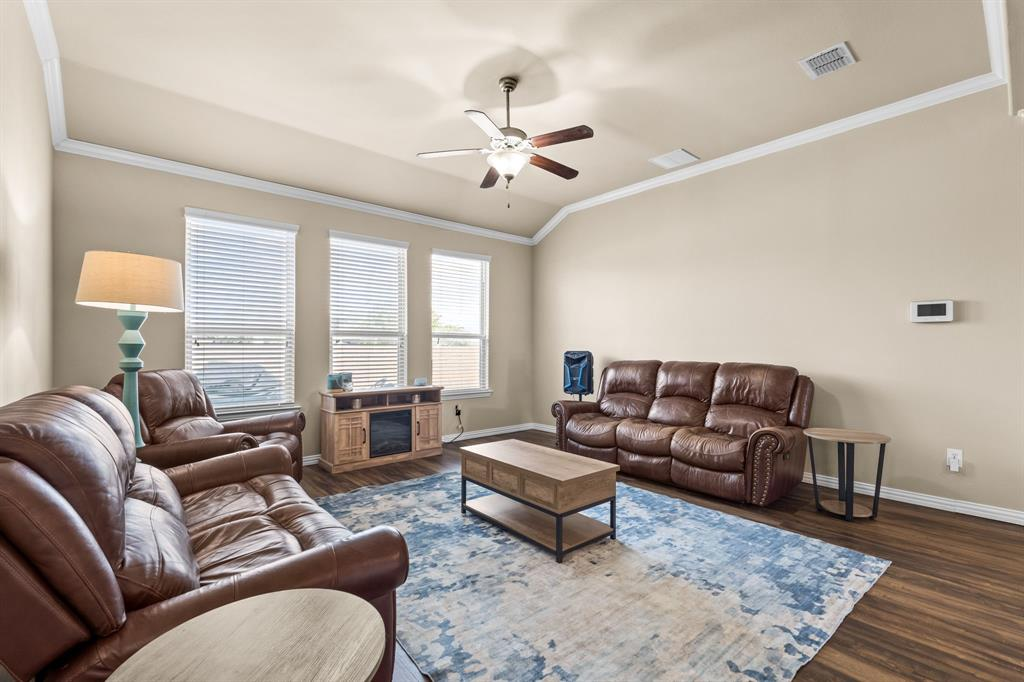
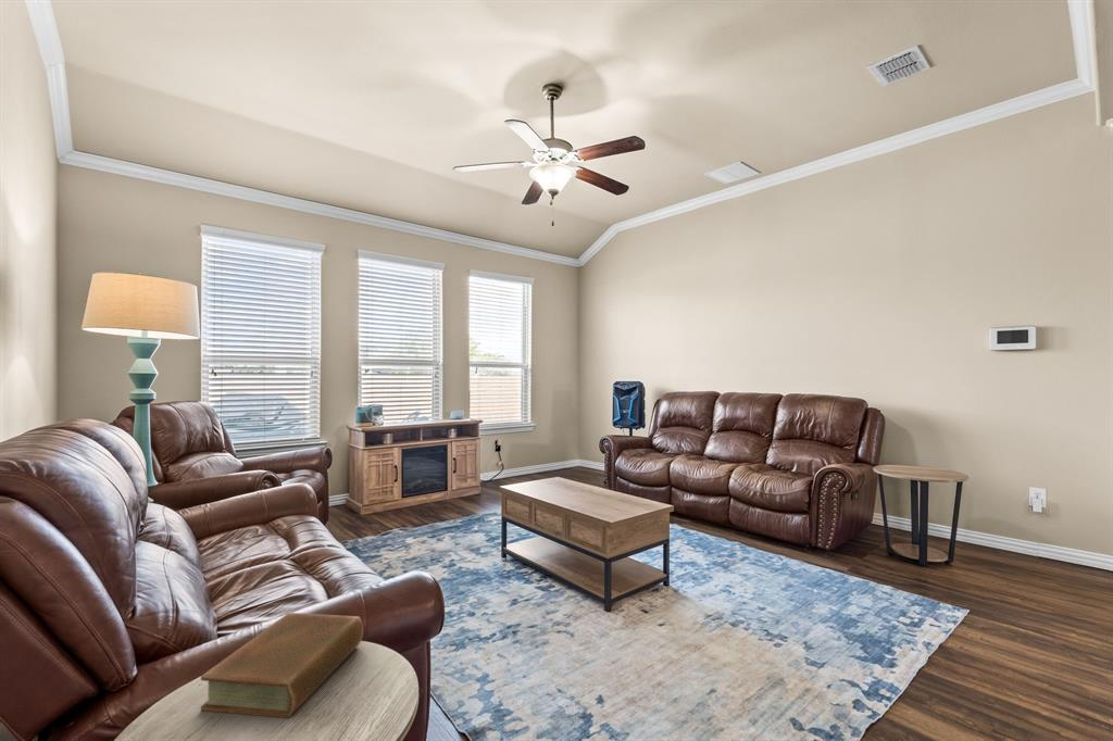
+ book [200,612,364,719]
